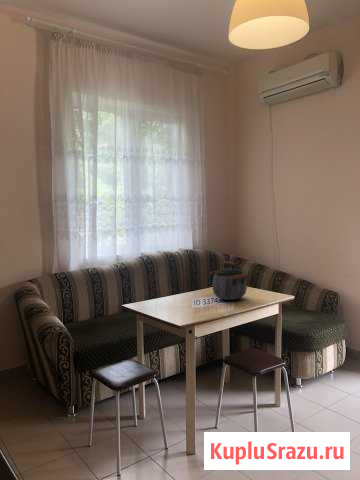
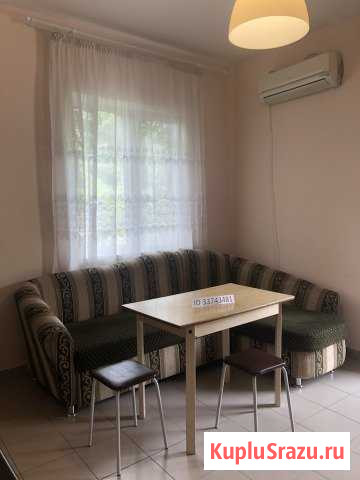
- kettle [209,260,250,301]
